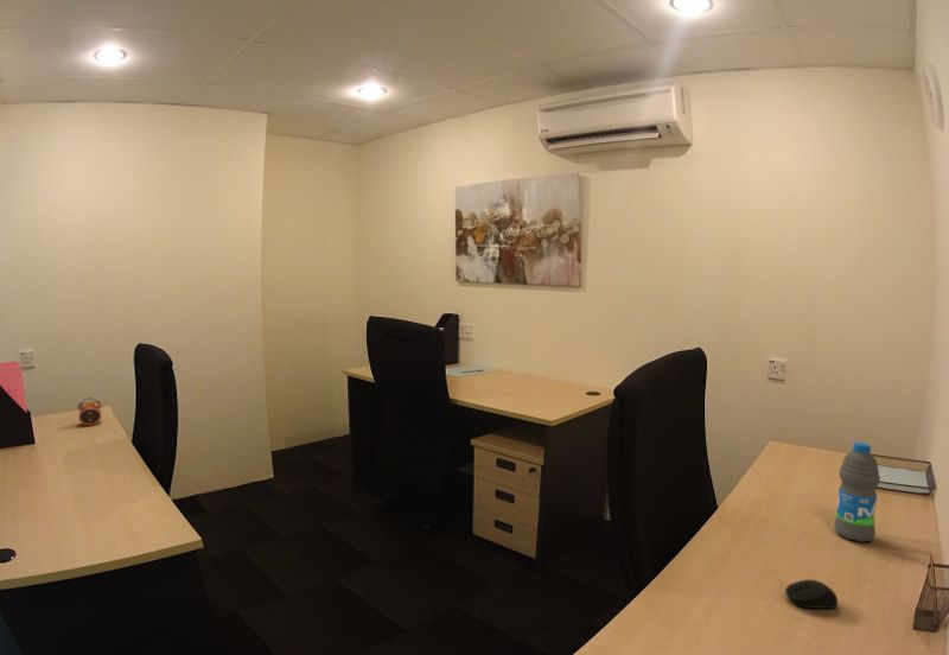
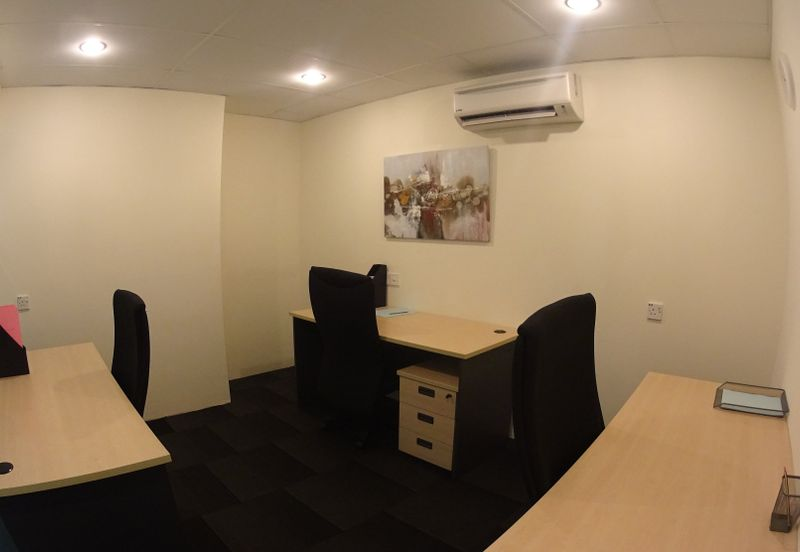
- alarm clock [76,398,103,426]
- water bottle [833,441,881,543]
- computer mouse [784,579,839,610]
